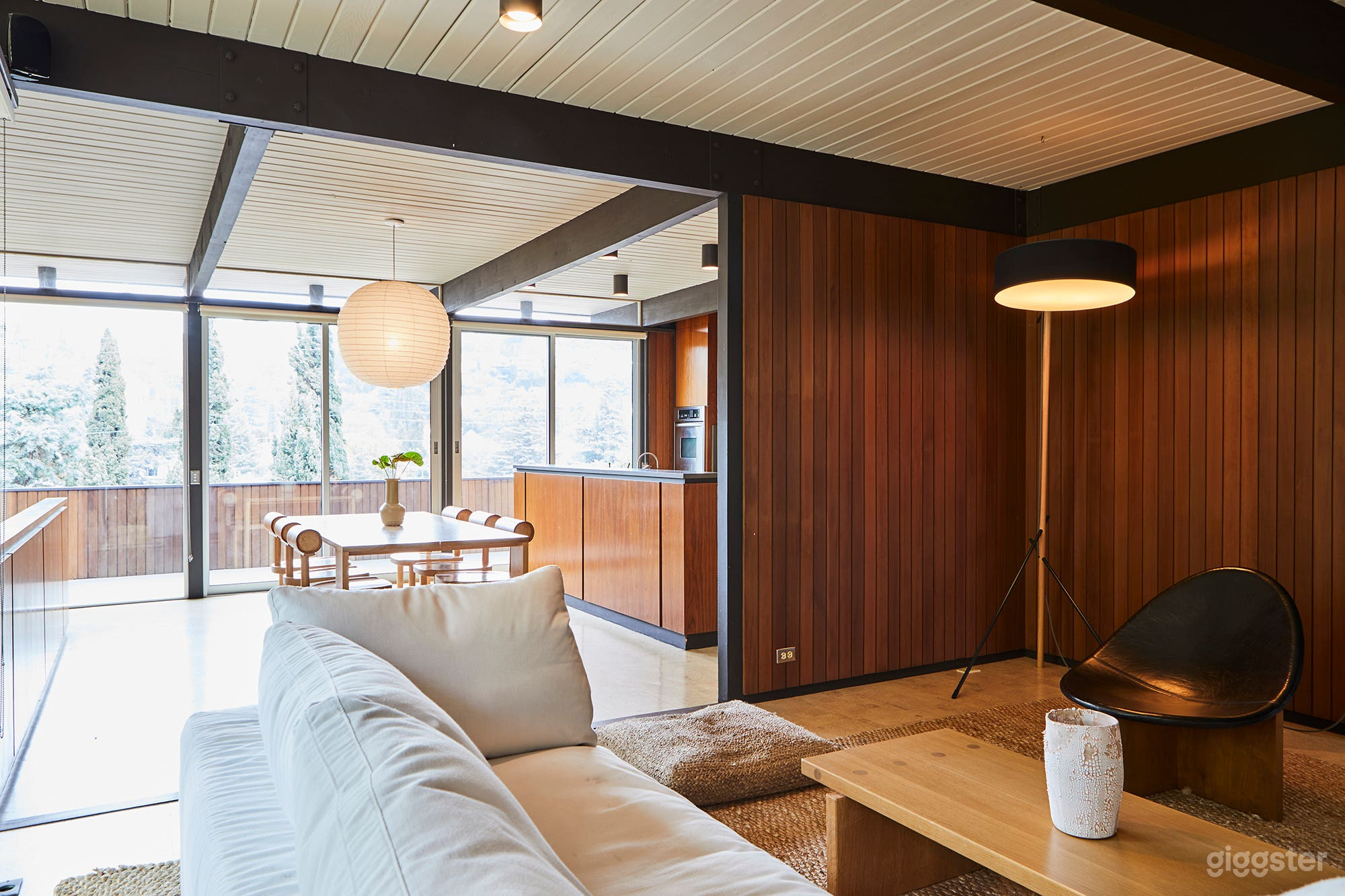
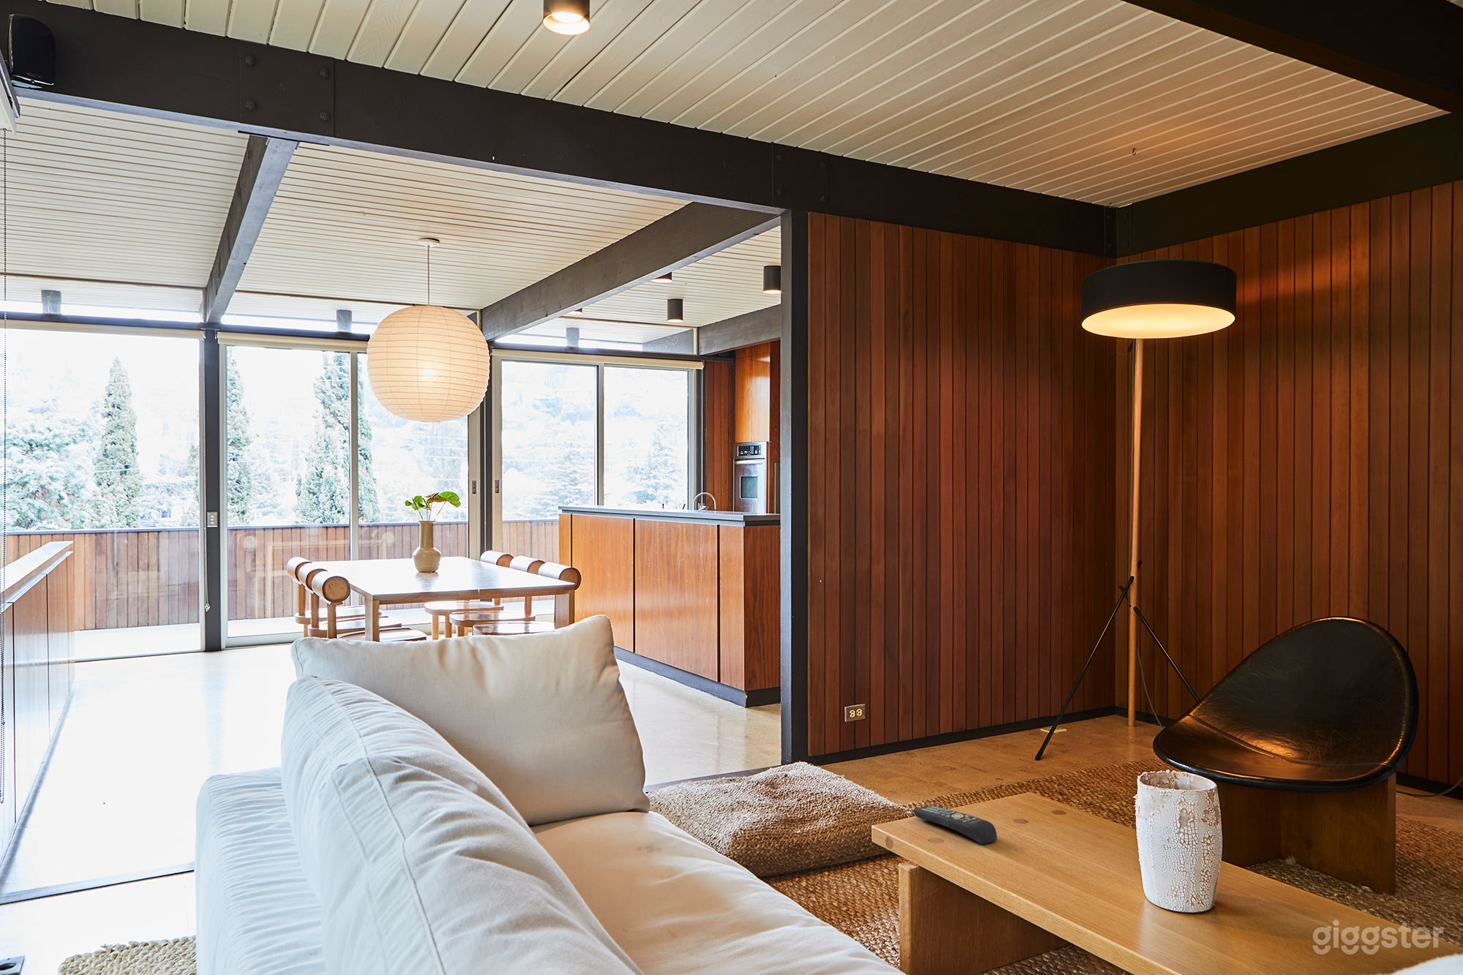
+ remote control [913,804,997,844]
